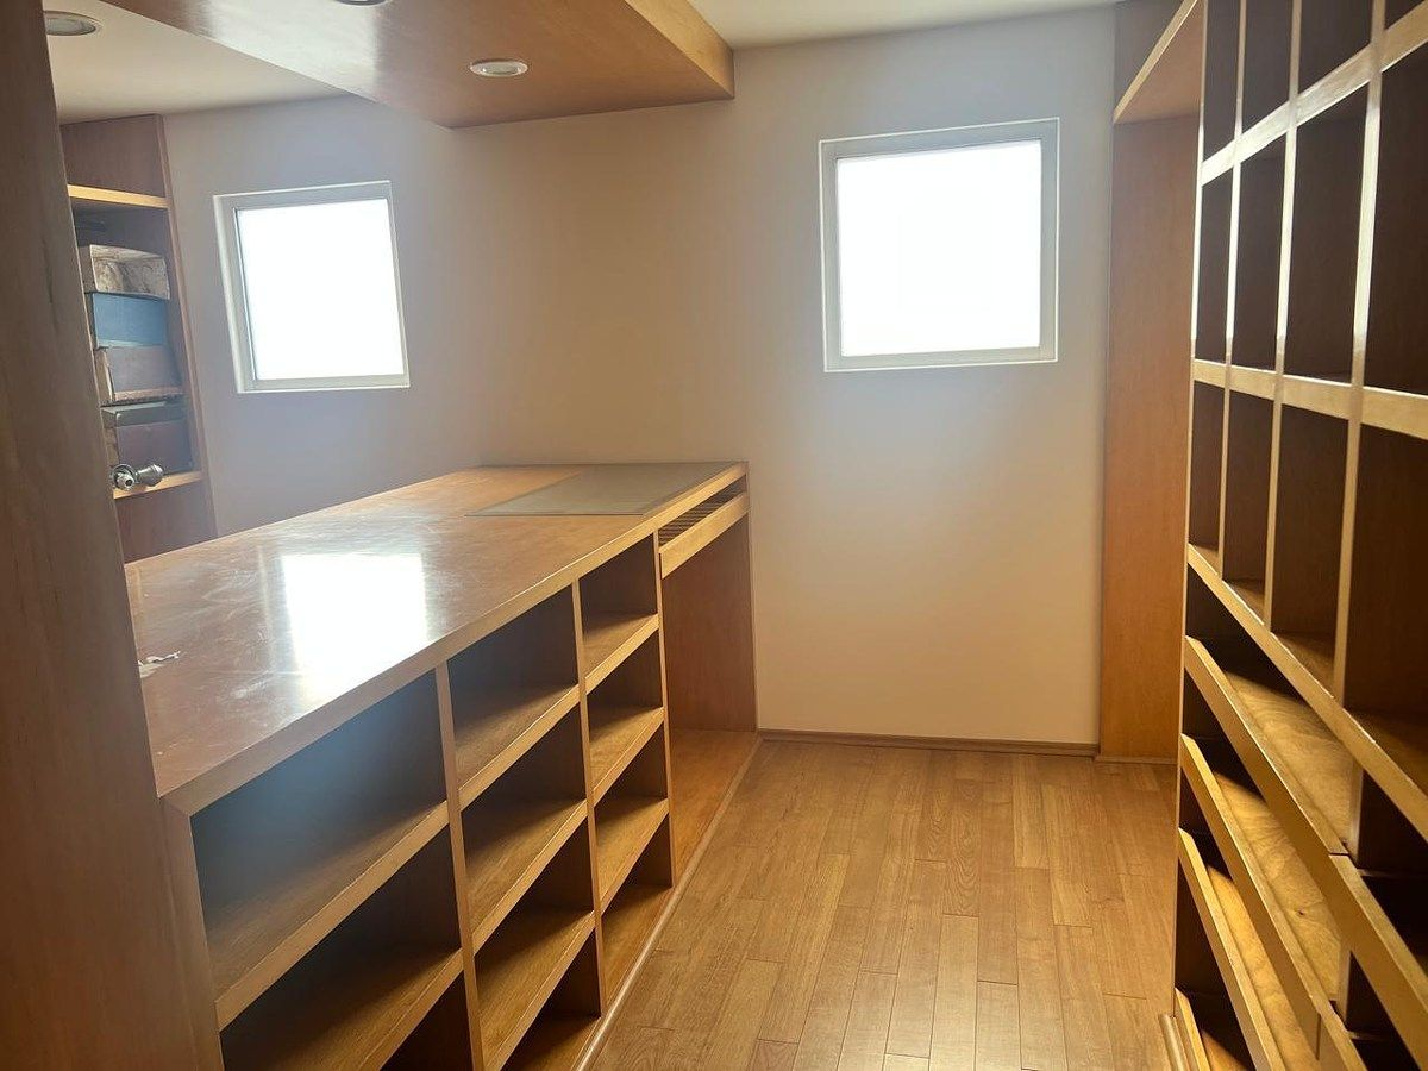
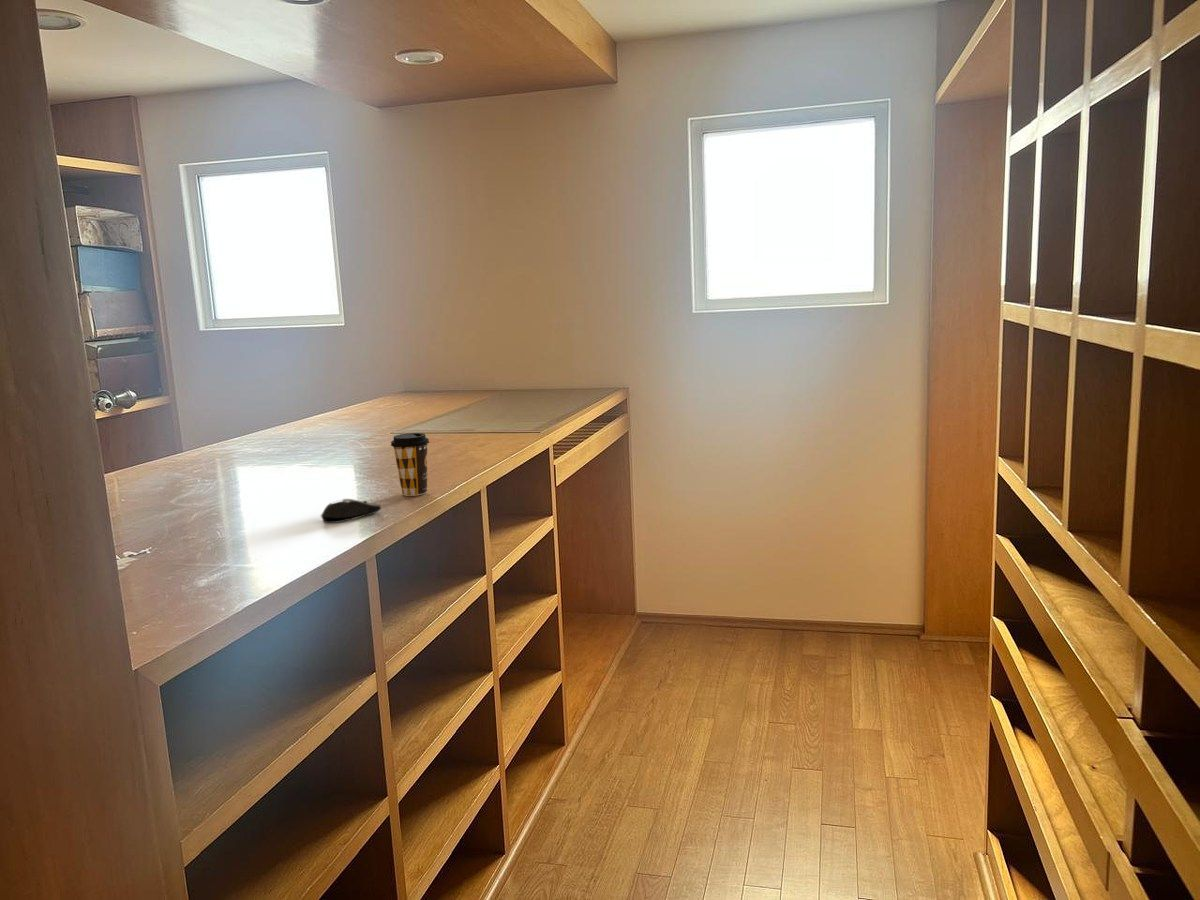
+ coffee cup [390,432,430,497]
+ computer mouse [320,498,382,524]
